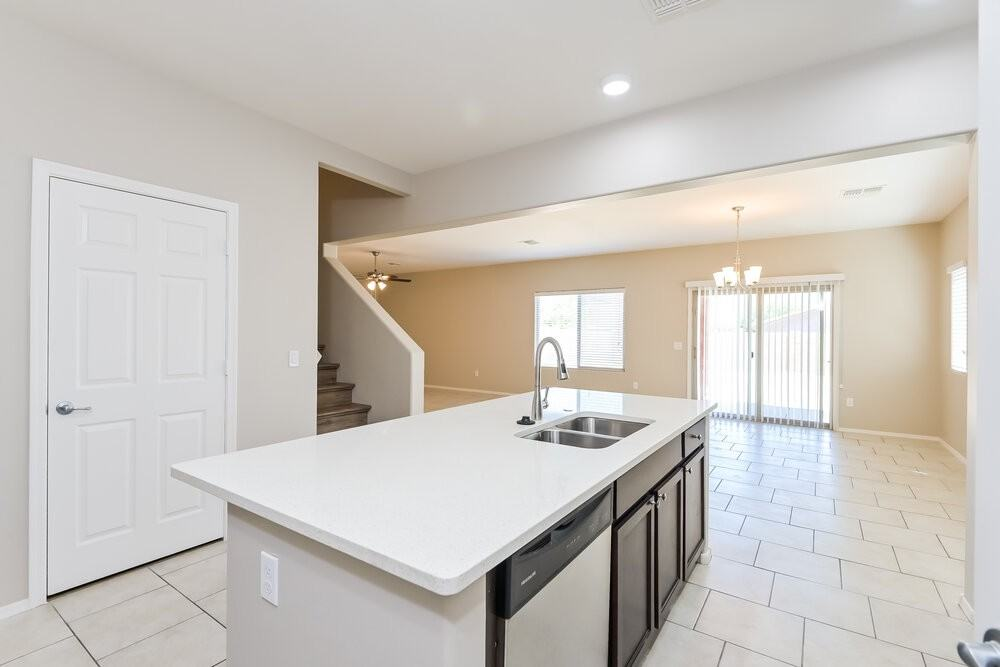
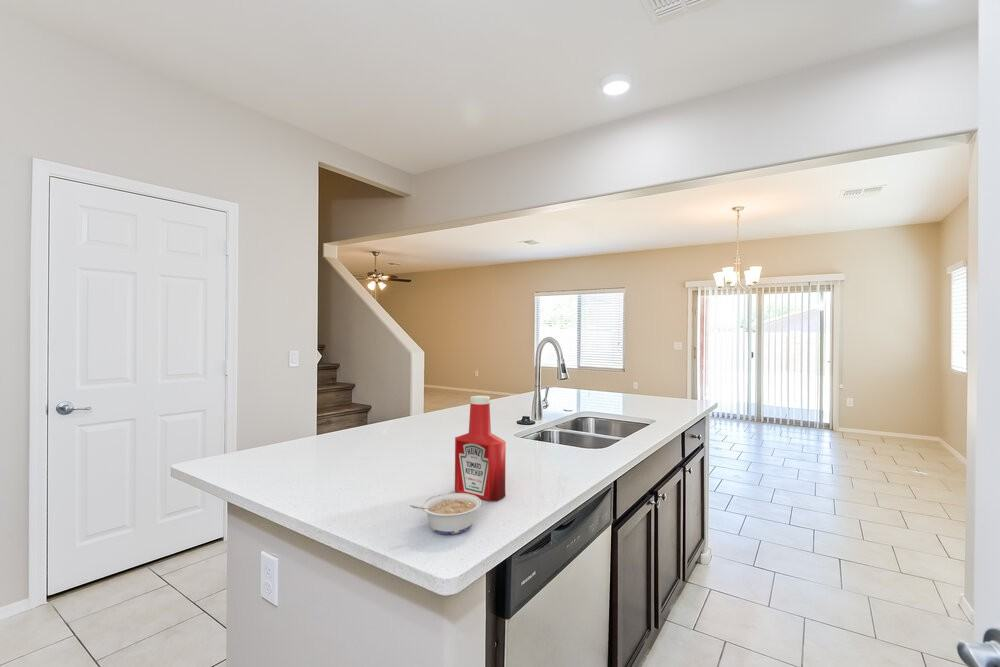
+ soap bottle [454,395,507,502]
+ legume [409,492,482,535]
